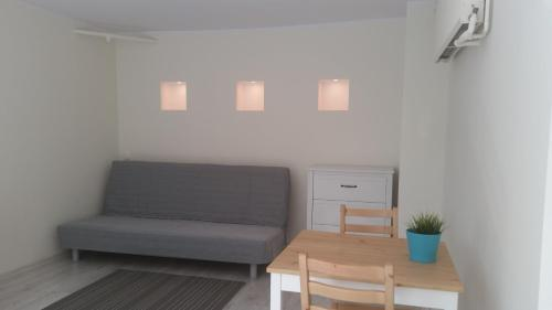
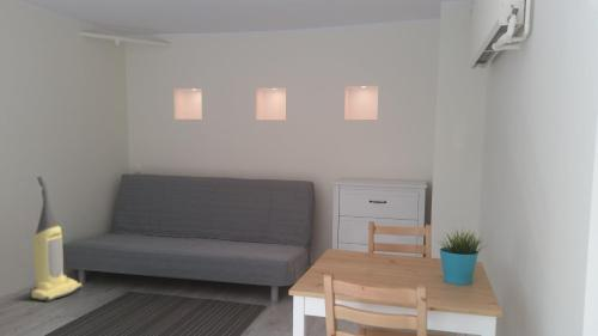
+ vacuum cleaner [29,175,84,304]
